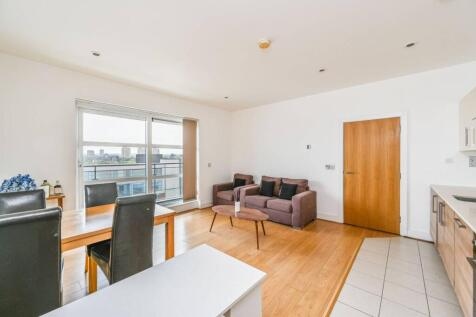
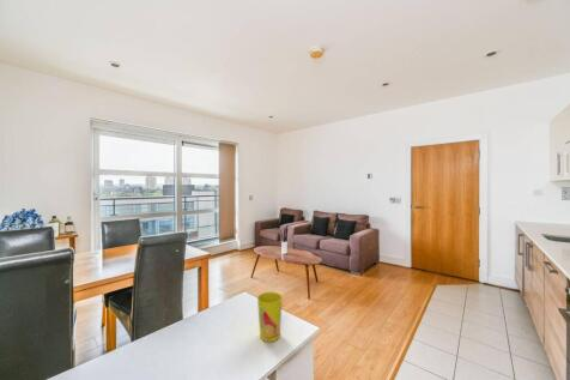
+ cup [256,291,284,343]
